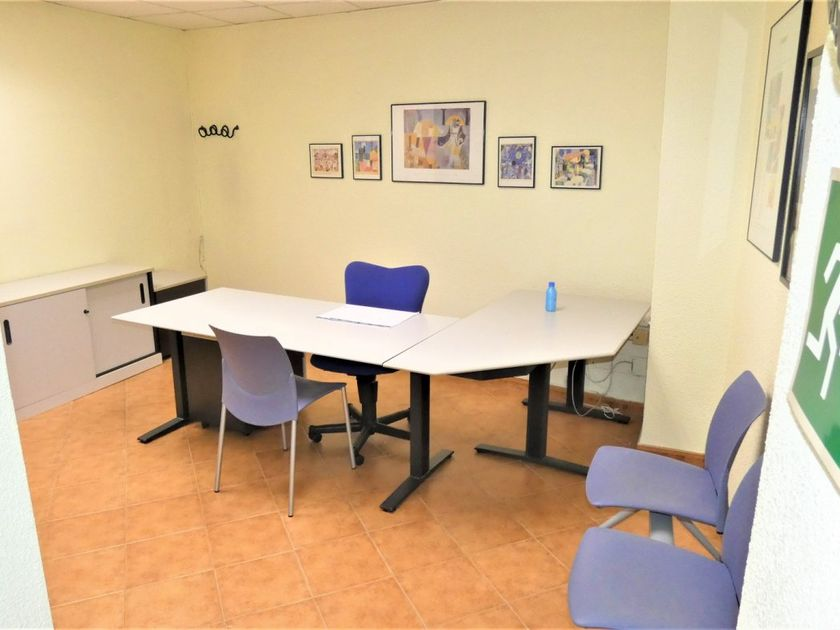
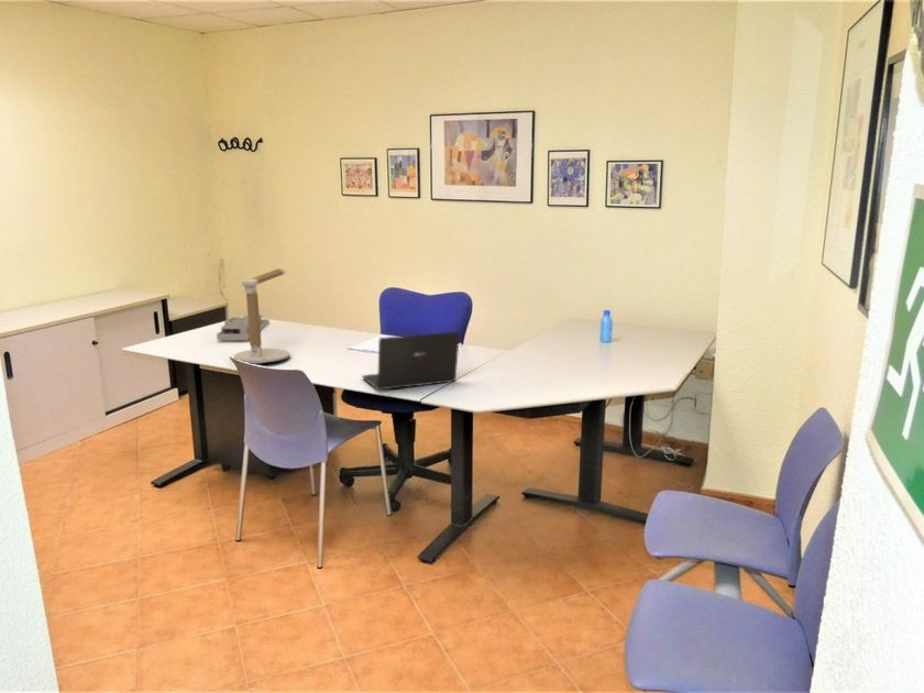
+ desk lamp [233,267,292,365]
+ desk organizer [216,314,271,341]
+ laptop [361,330,461,392]
